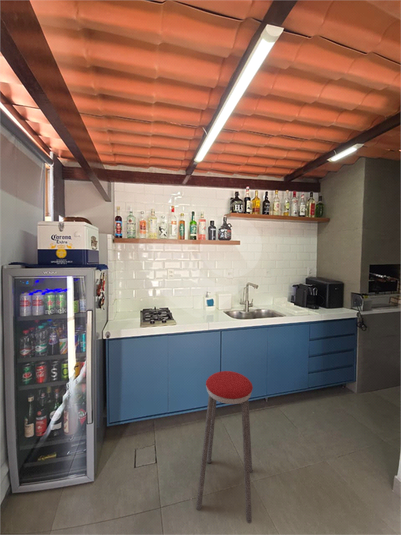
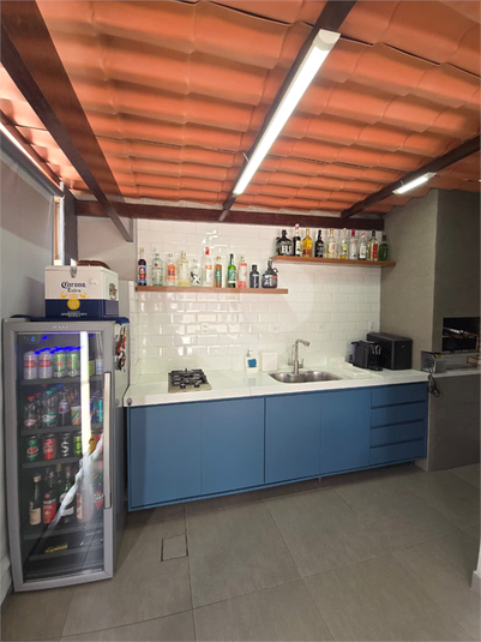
- music stool [195,370,254,524]
